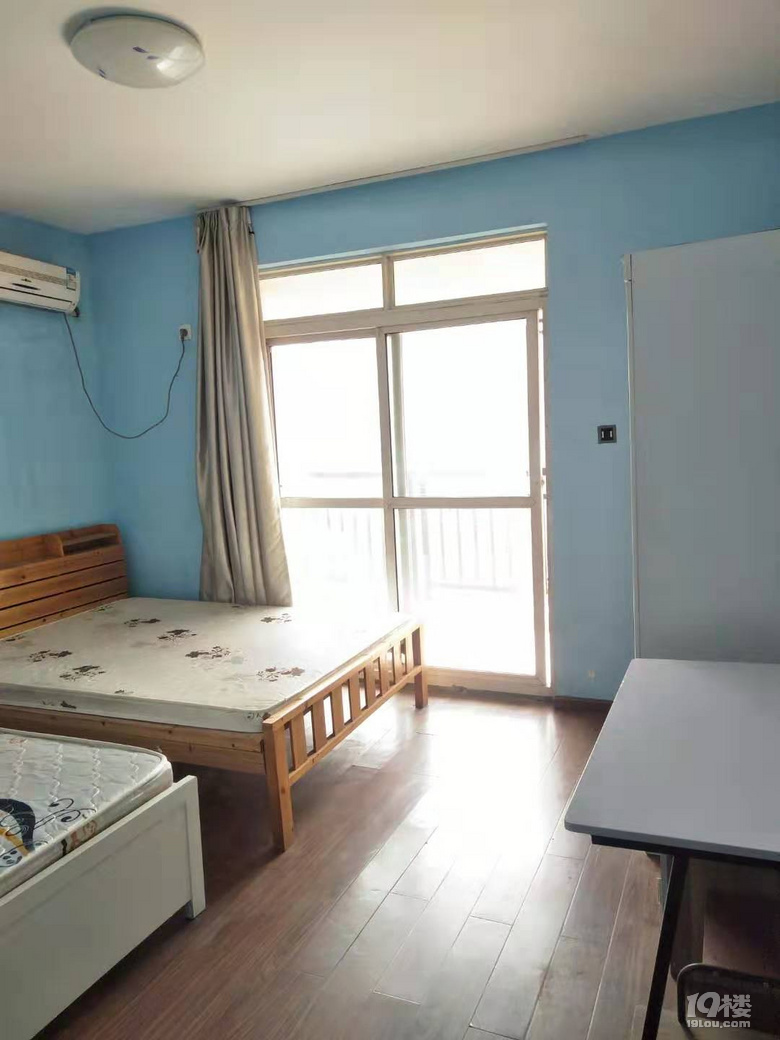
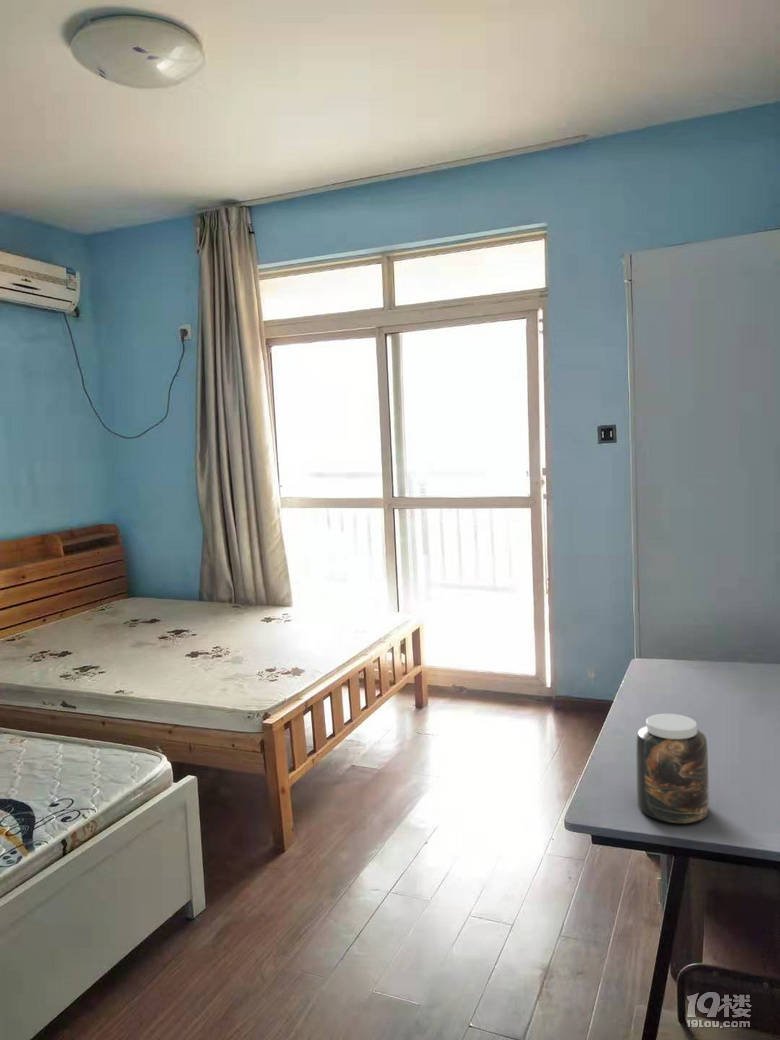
+ jar [636,713,710,824]
